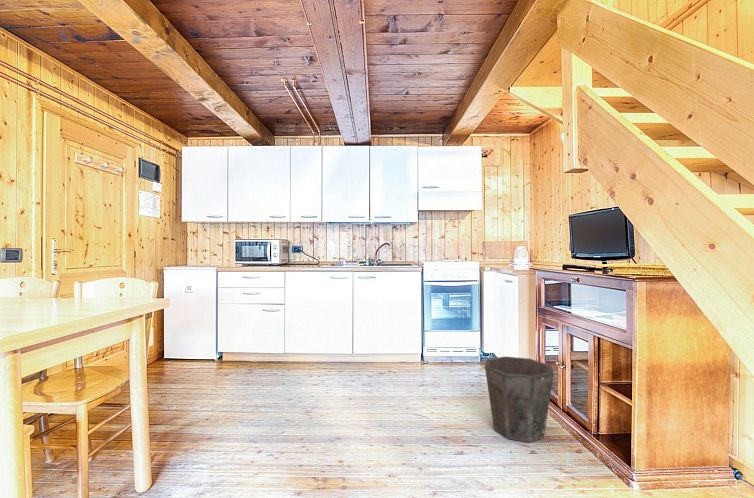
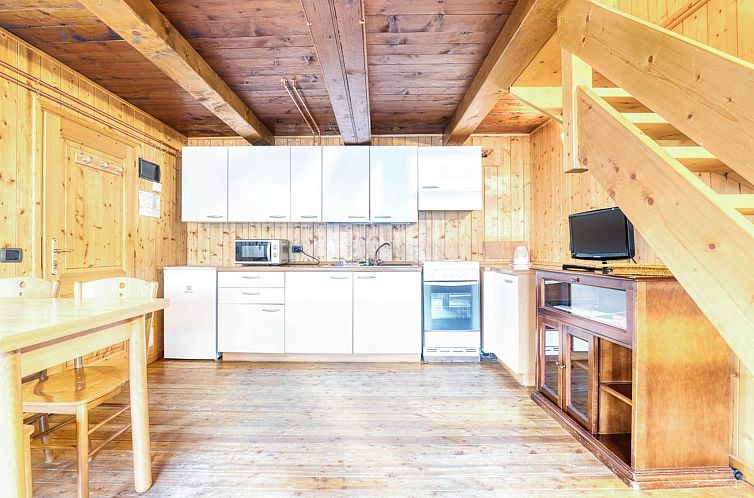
- waste bin [484,356,554,443]
